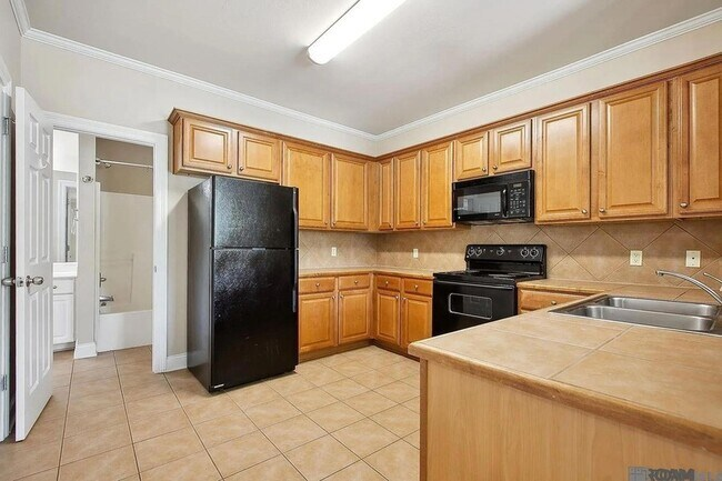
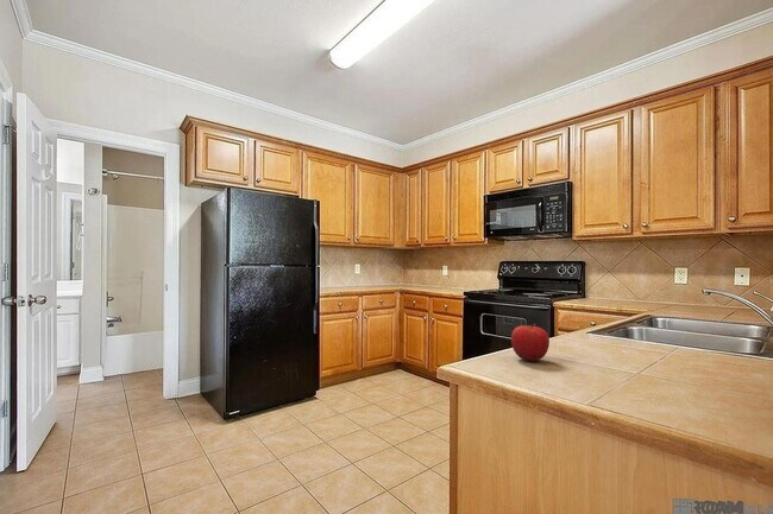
+ fruit [510,323,551,362]
